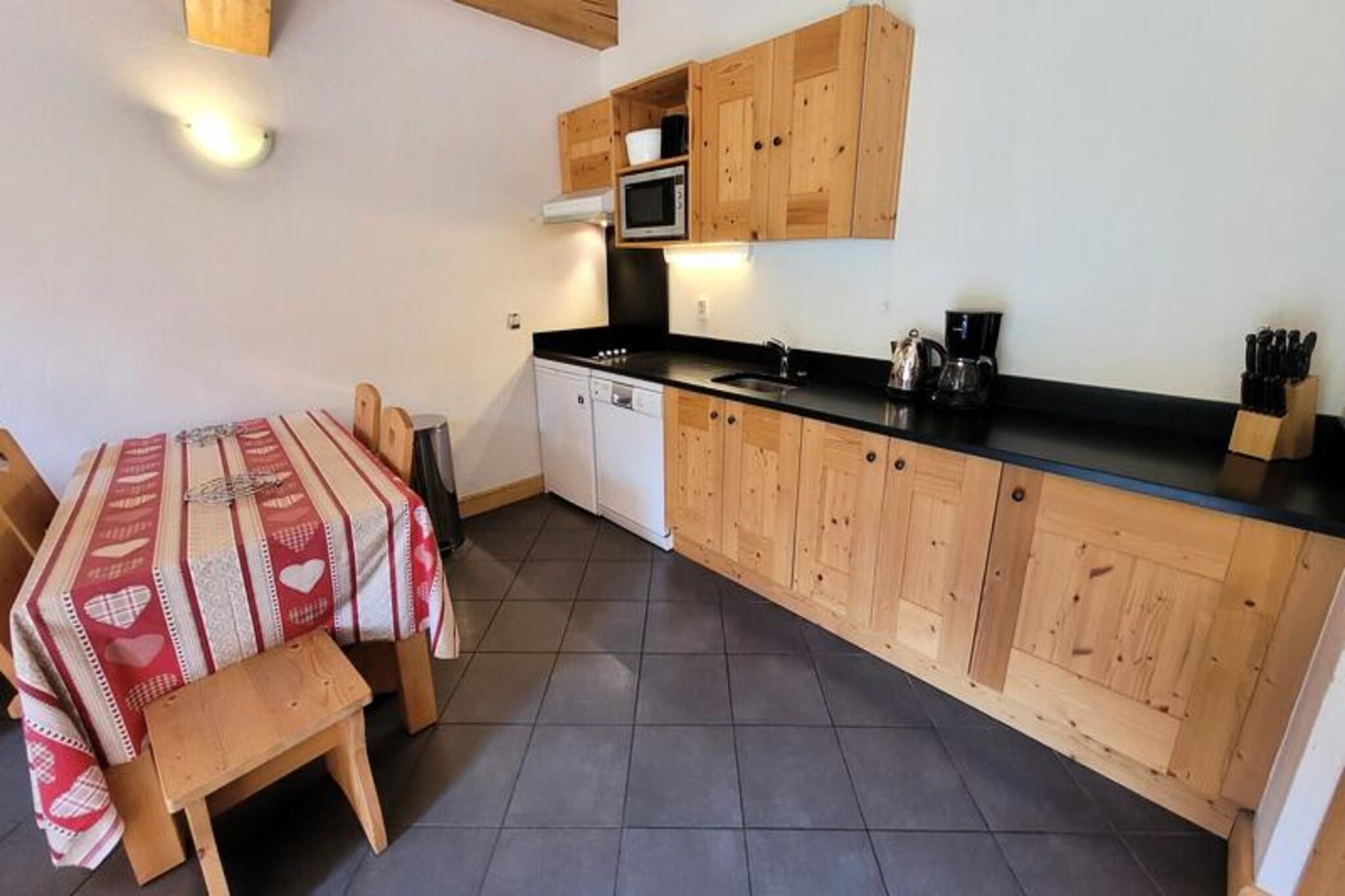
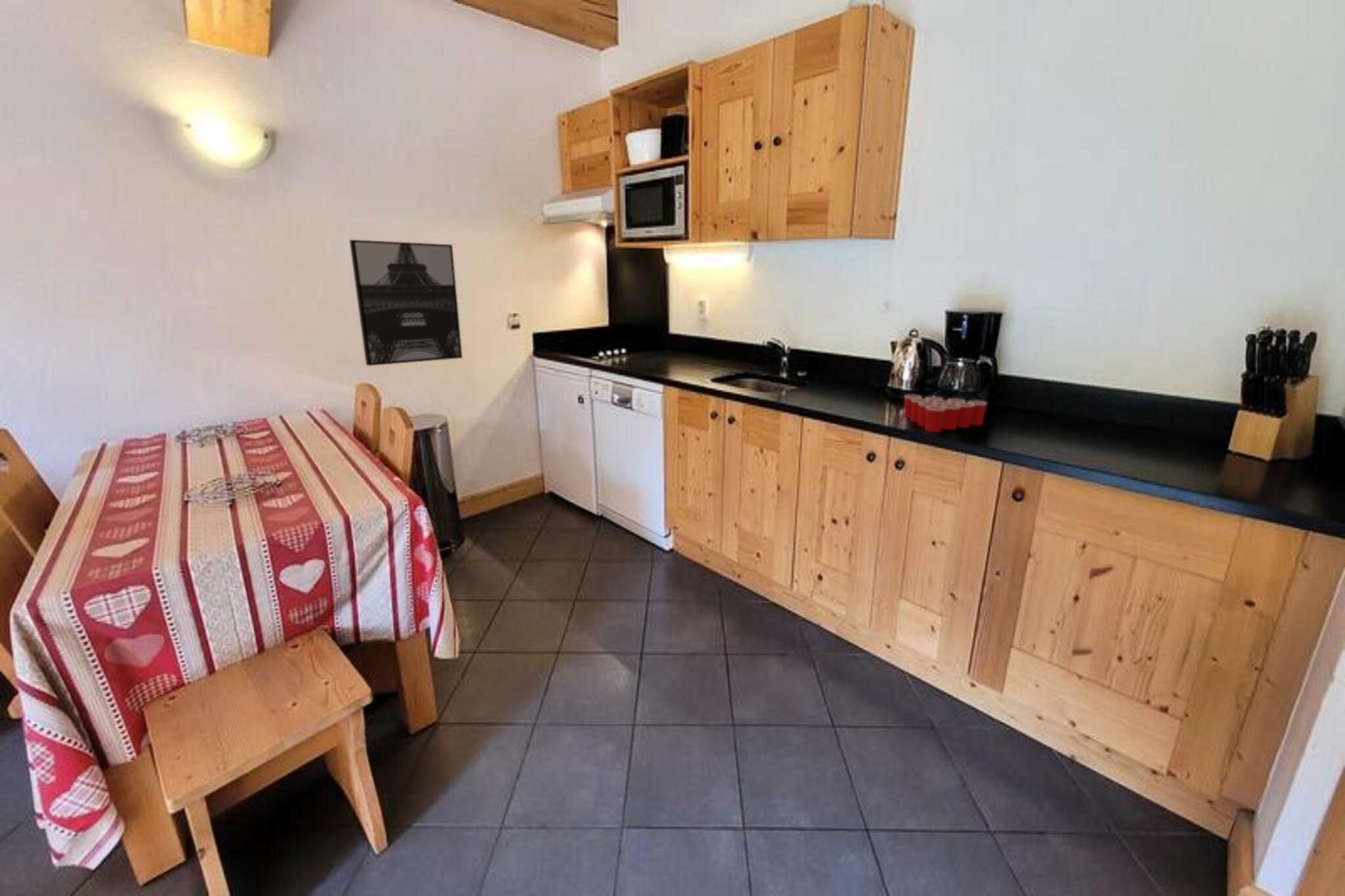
+ cup [903,394,988,433]
+ wall art [349,239,463,366]
